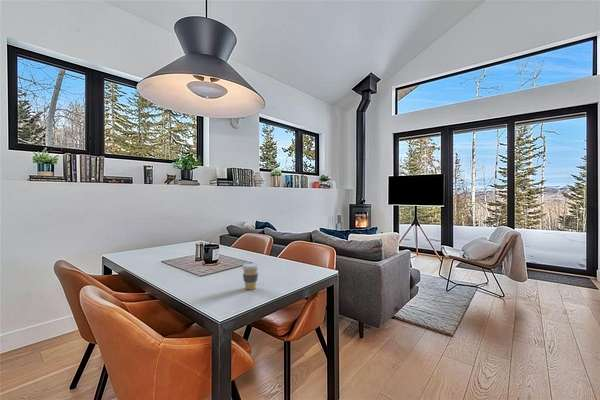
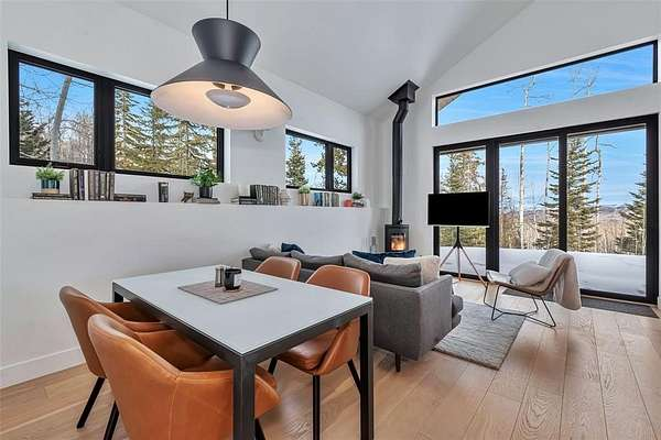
- coffee cup [241,262,260,291]
